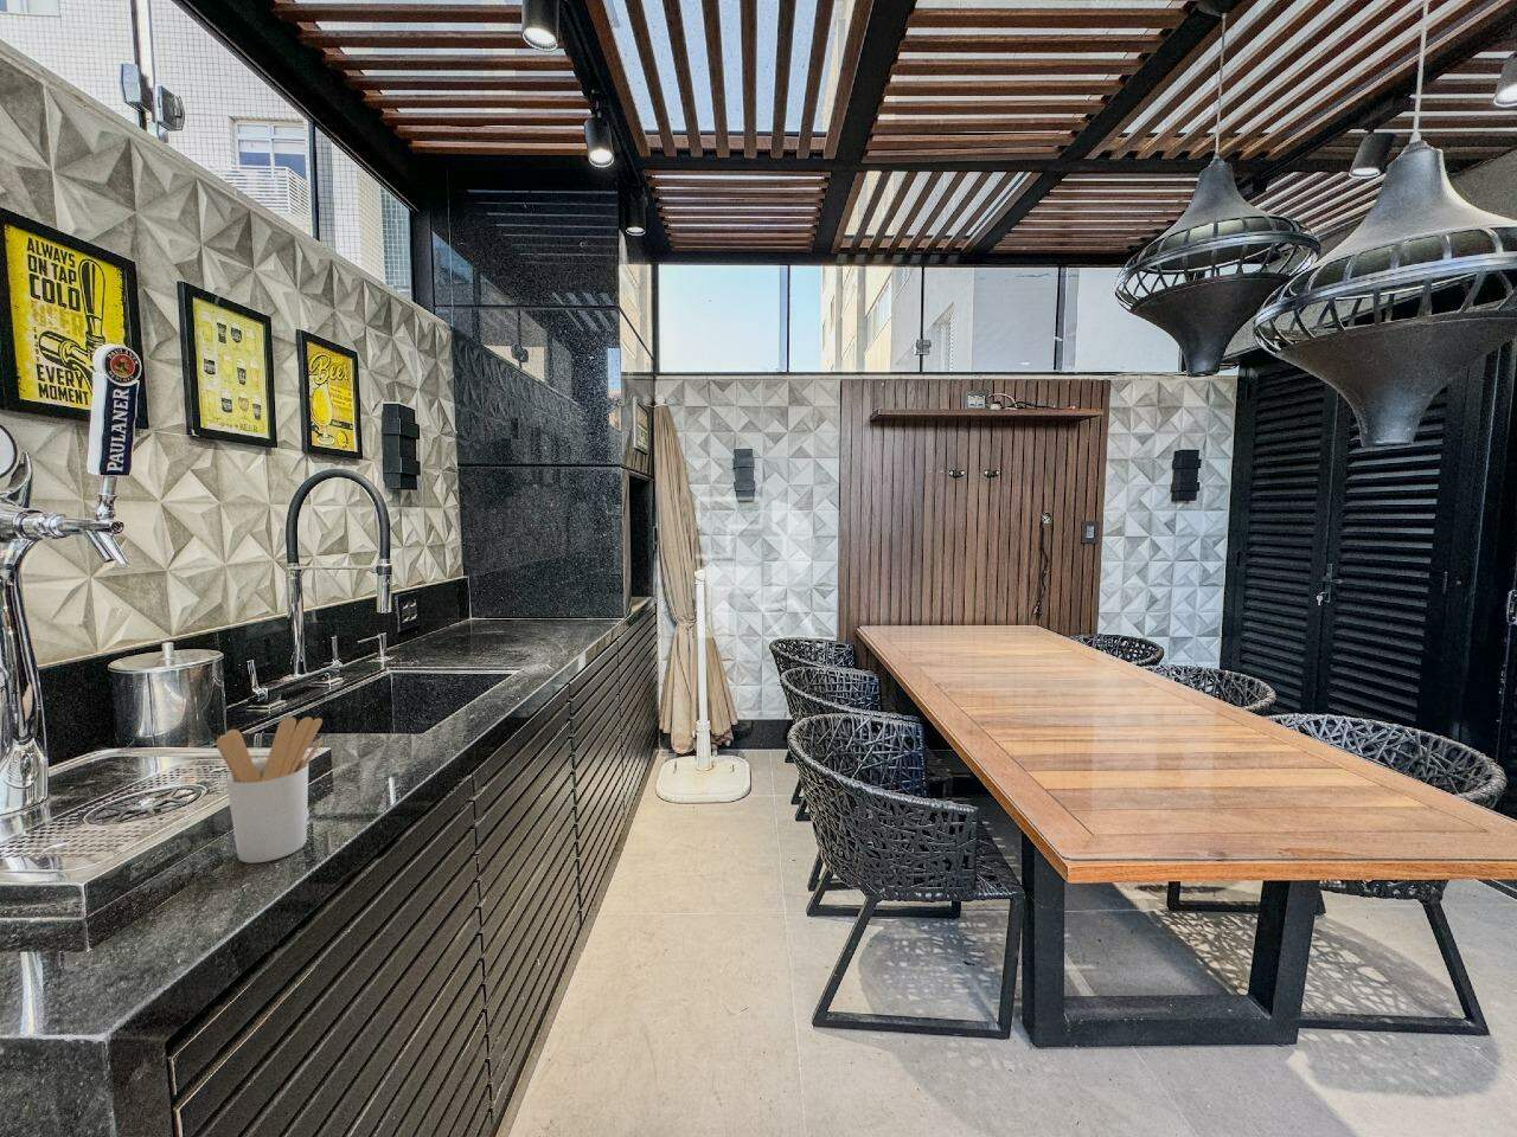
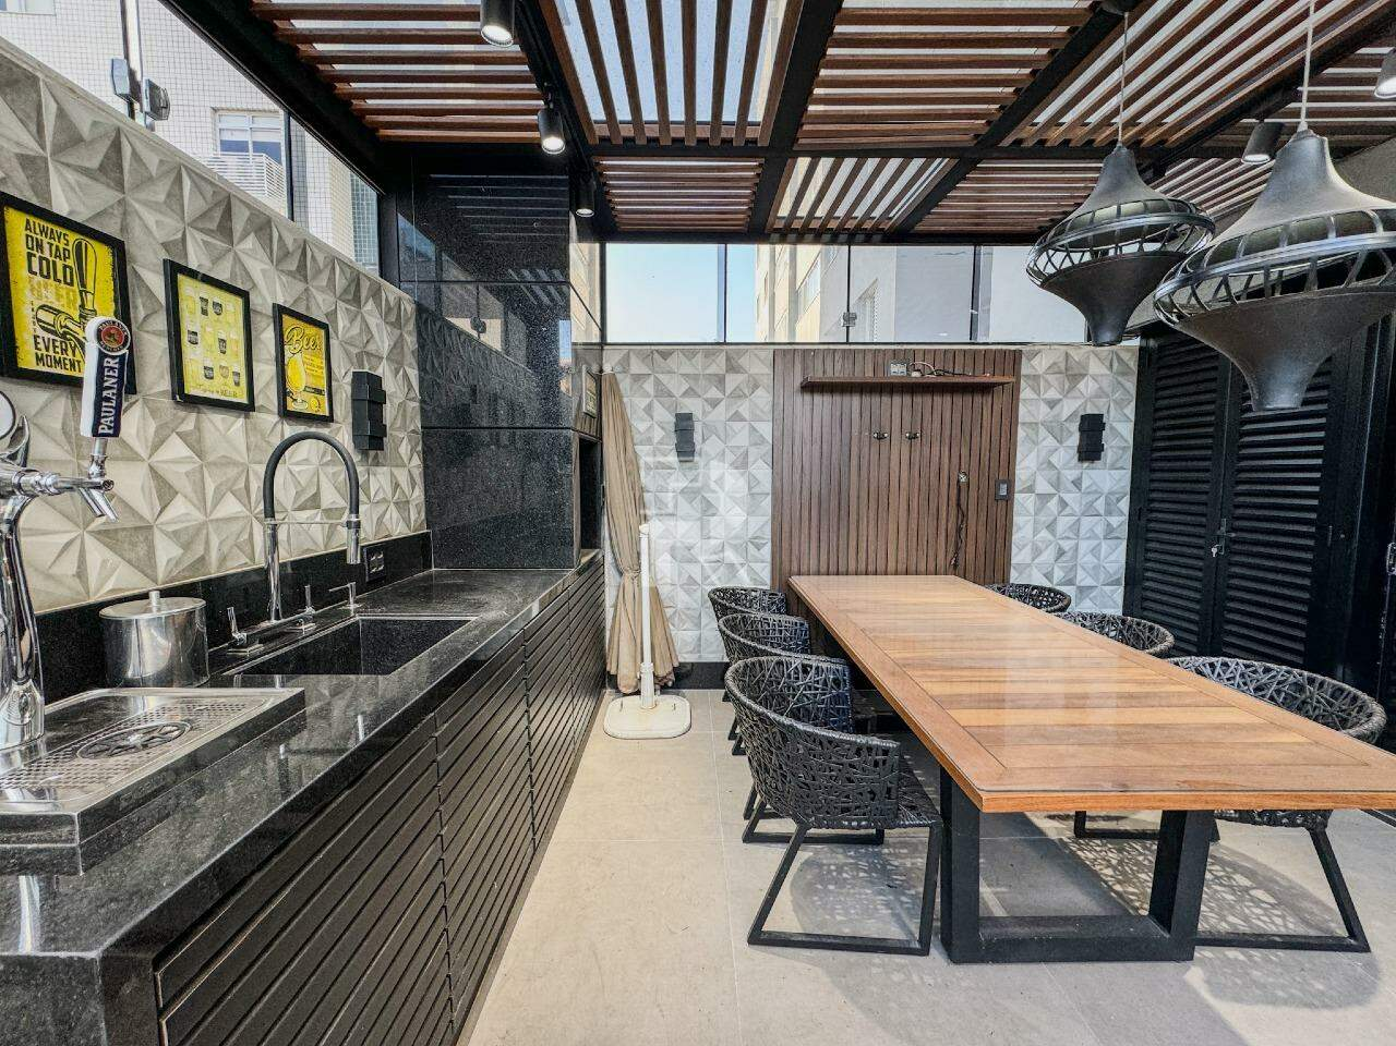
- utensil holder [216,715,324,865]
